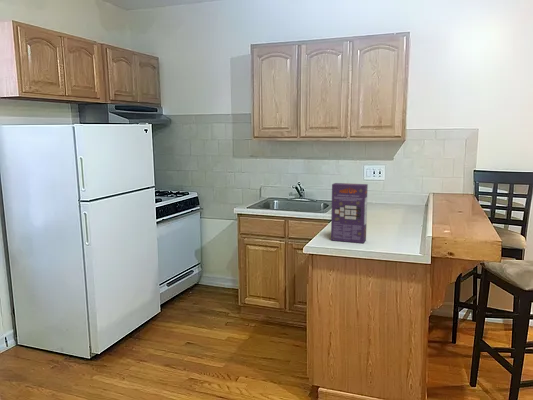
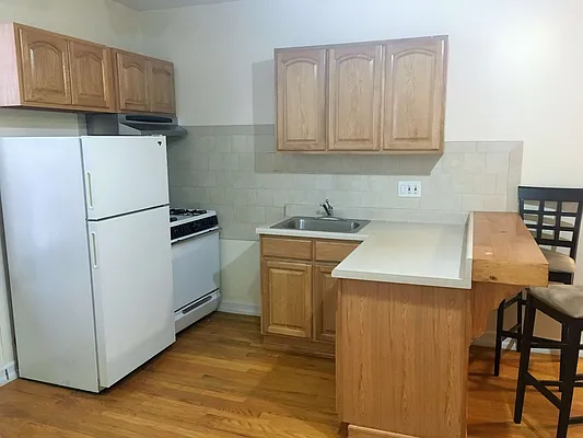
- cereal box [330,182,369,244]
